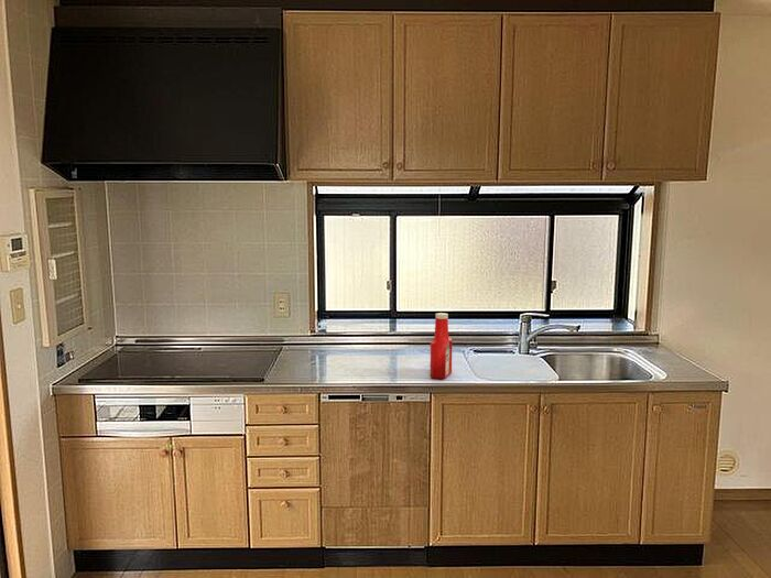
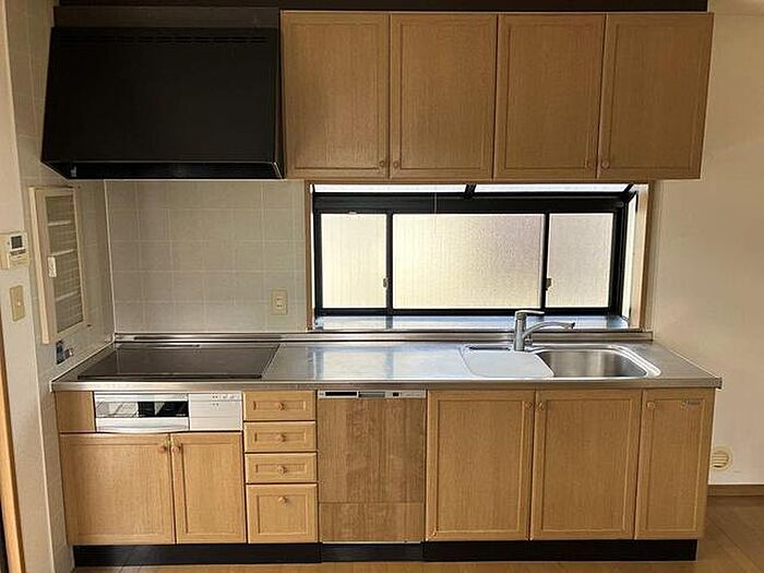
- soap bottle [430,312,453,380]
